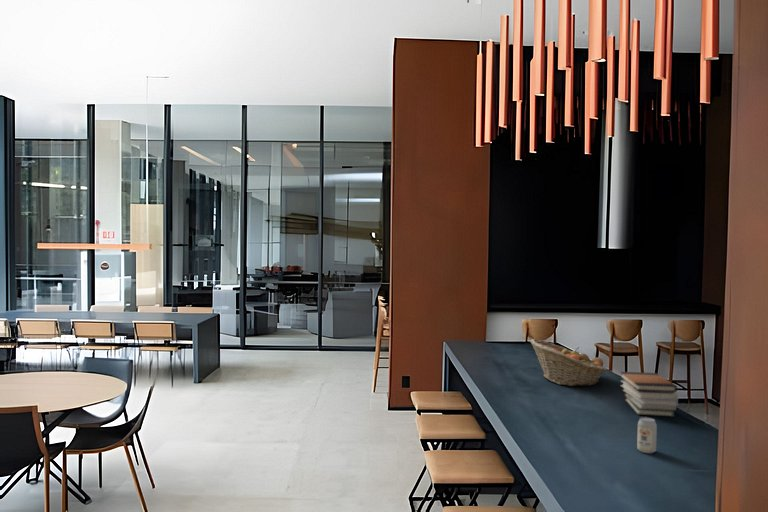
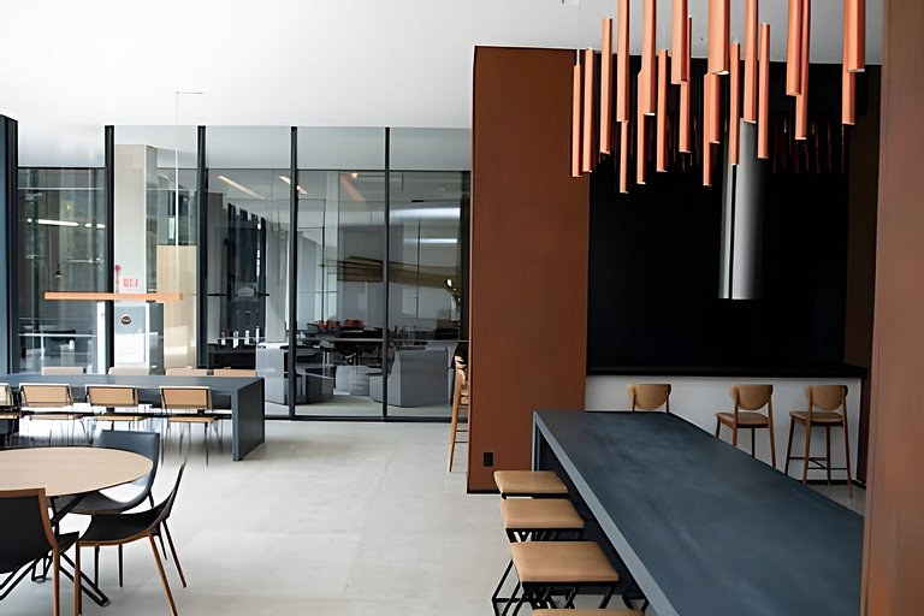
- beverage can [636,416,658,455]
- fruit basket [529,338,608,387]
- book stack [619,371,679,418]
